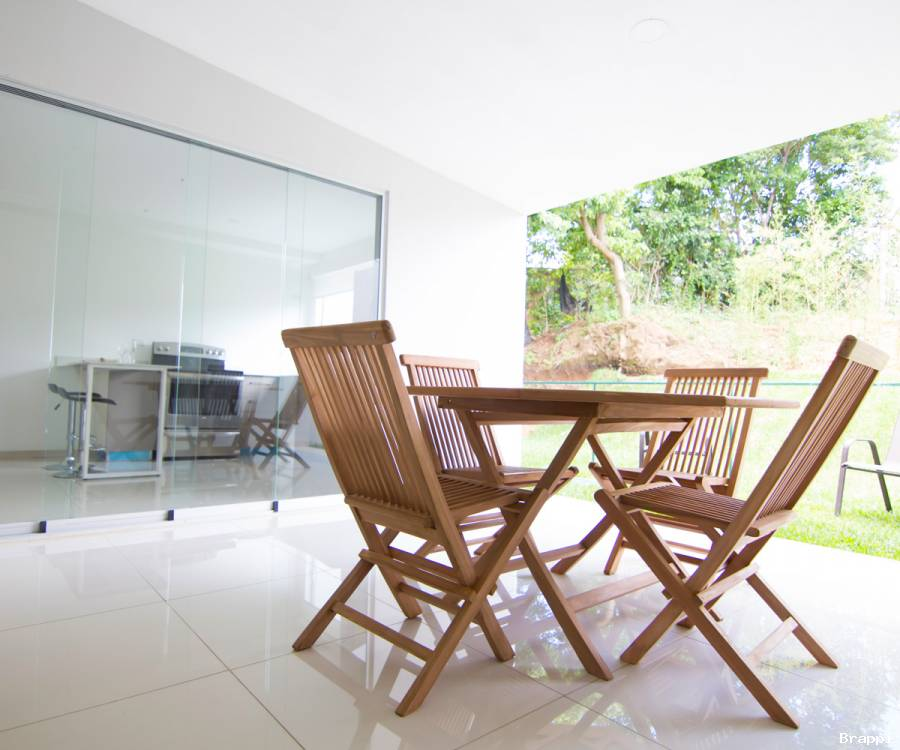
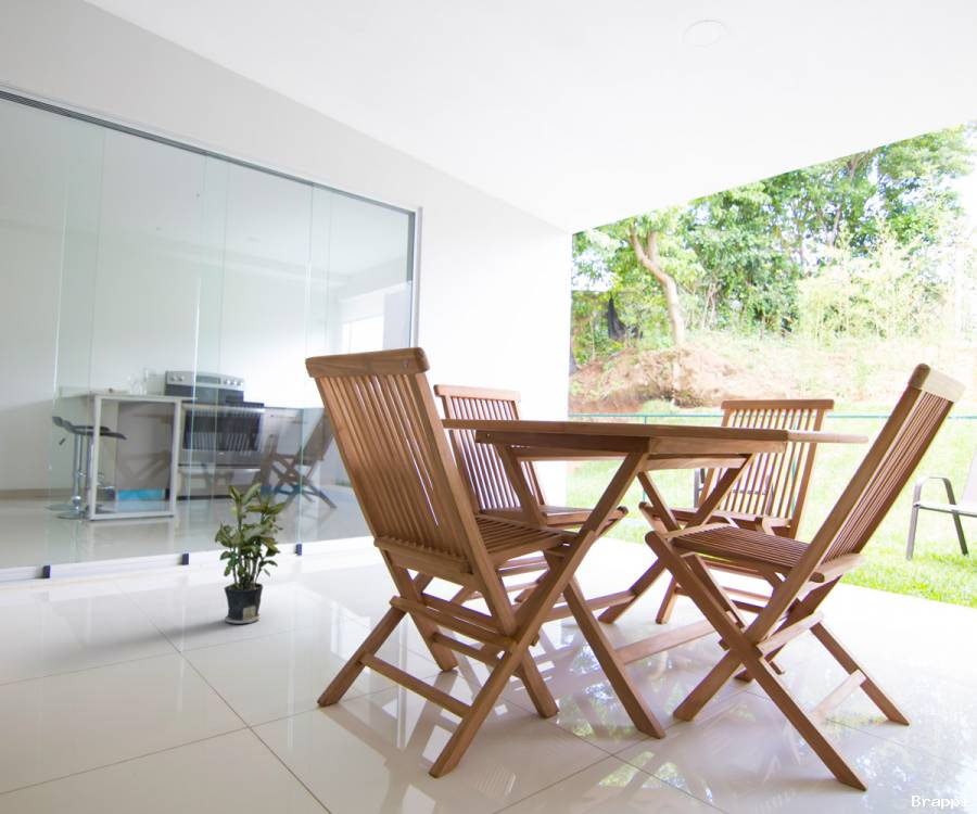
+ potted plant [214,482,287,625]
